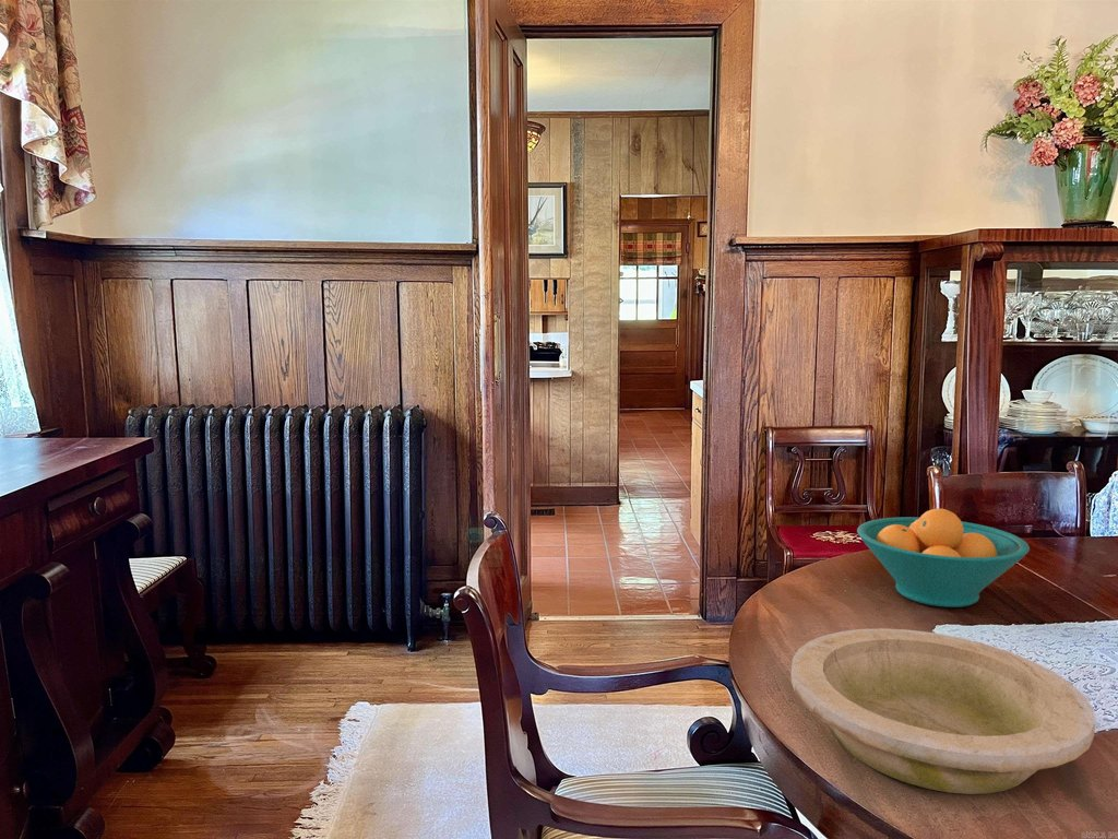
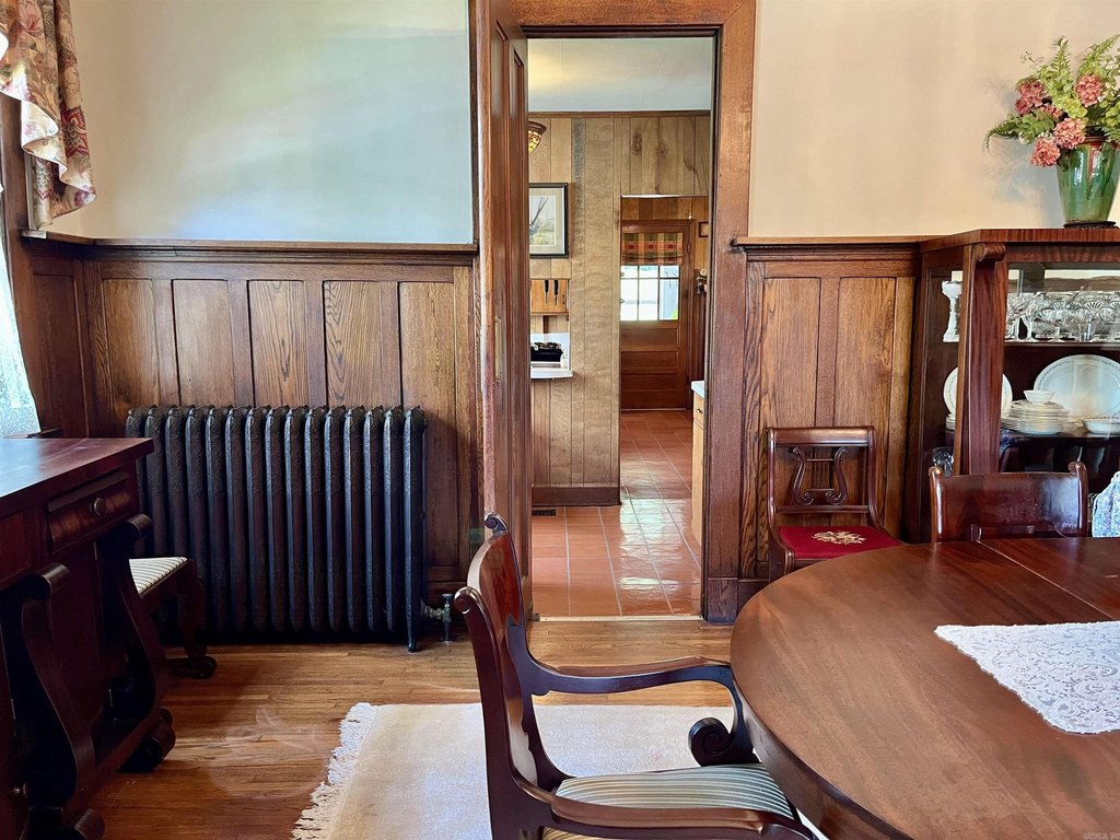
- fruit bowl [856,508,1031,608]
- bowl [789,627,1096,795]
